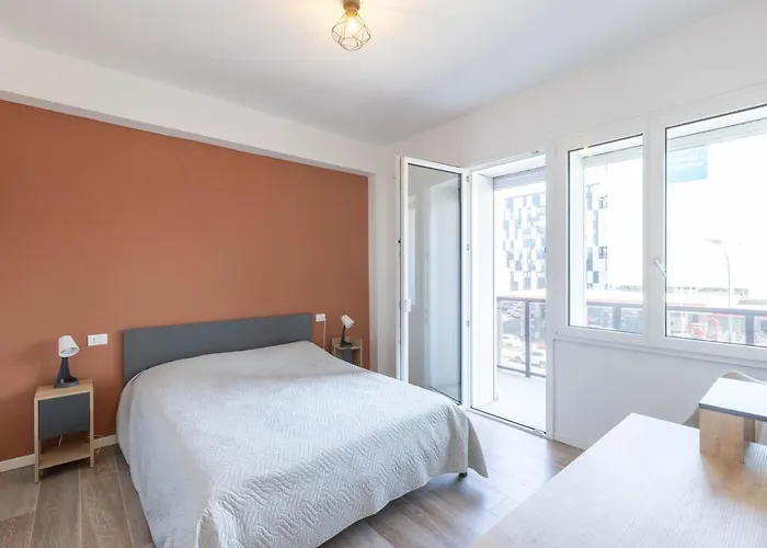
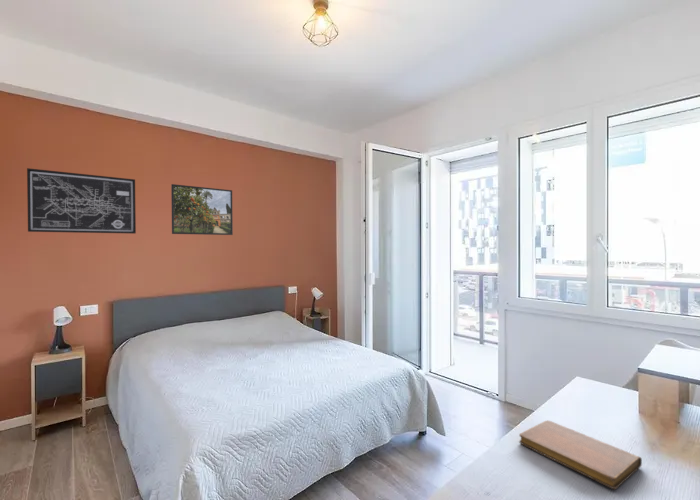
+ wall art [26,167,137,235]
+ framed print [170,183,234,236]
+ notebook [518,419,643,490]
